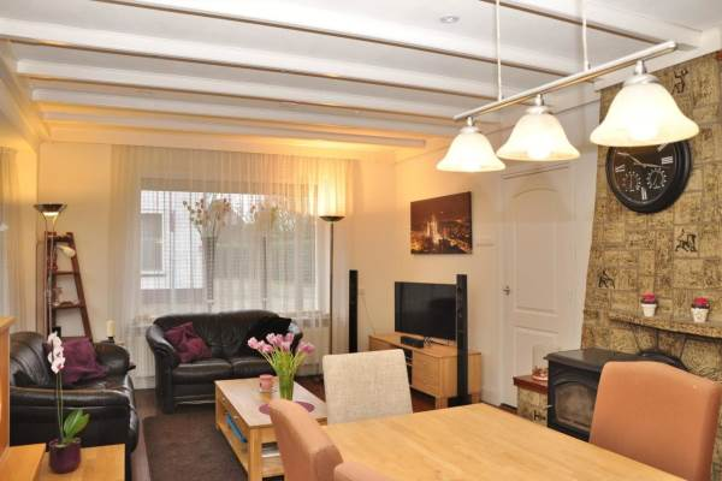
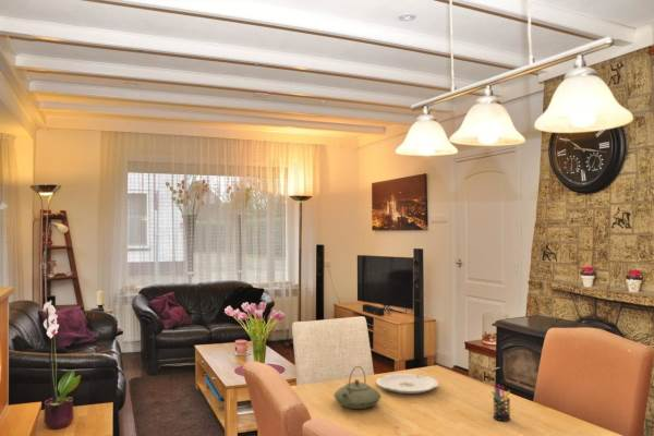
+ plate [375,373,439,395]
+ pen holder [491,382,511,422]
+ teapot [332,365,383,410]
